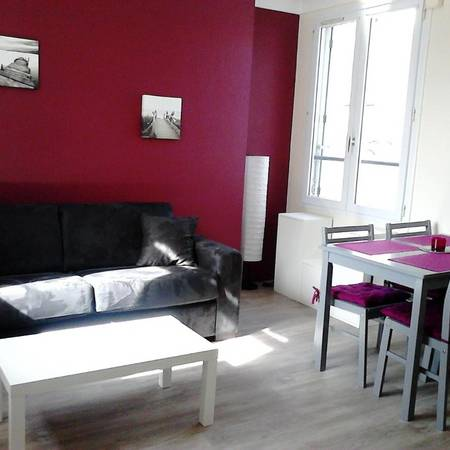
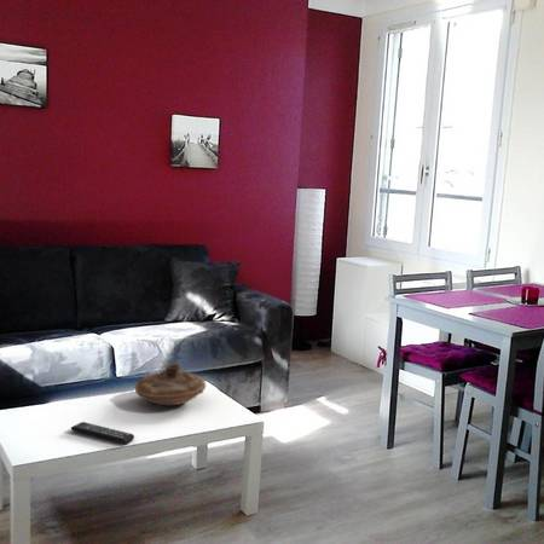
+ decorative bowl [134,361,207,406]
+ remote control [70,421,135,445]
